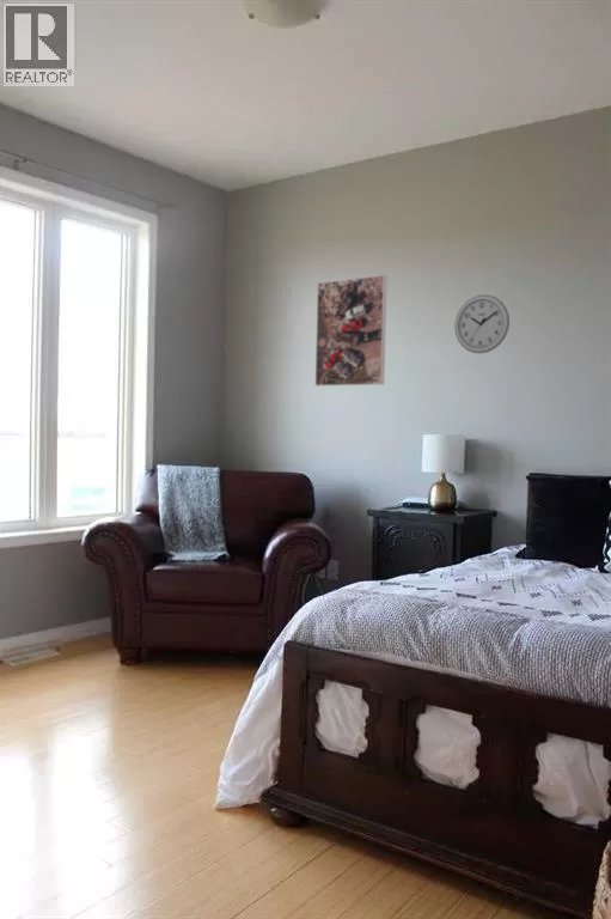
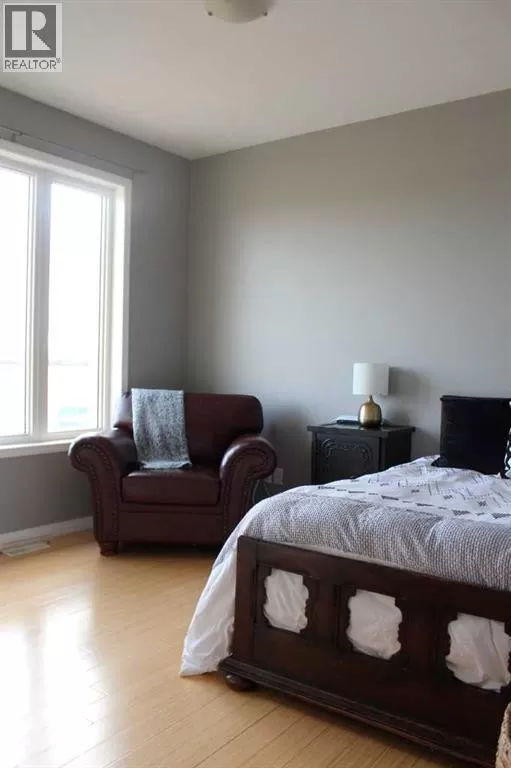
- wall clock [453,293,511,354]
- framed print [314,274,389,388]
